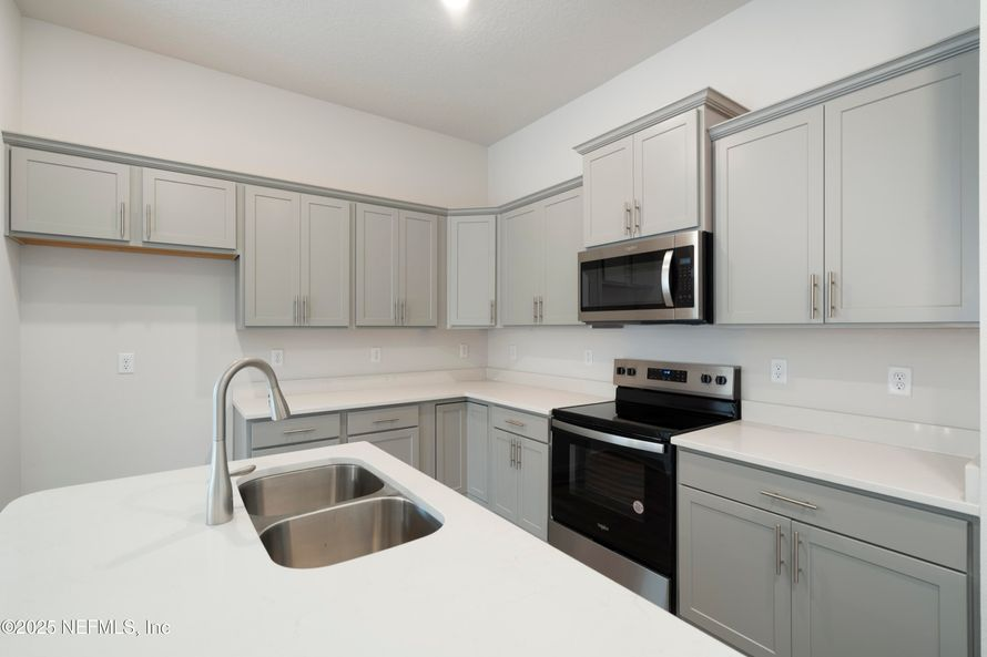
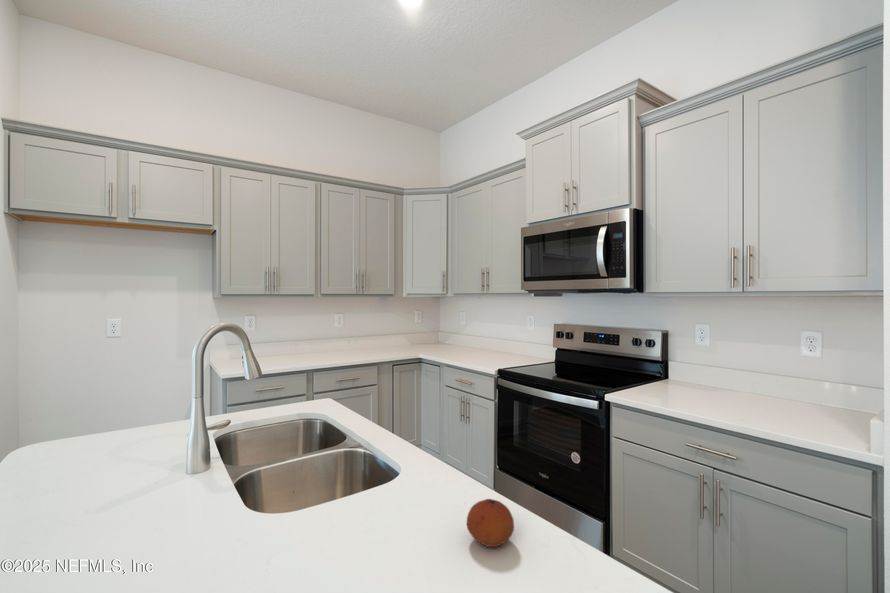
+ fruit [466,498,515,548]
